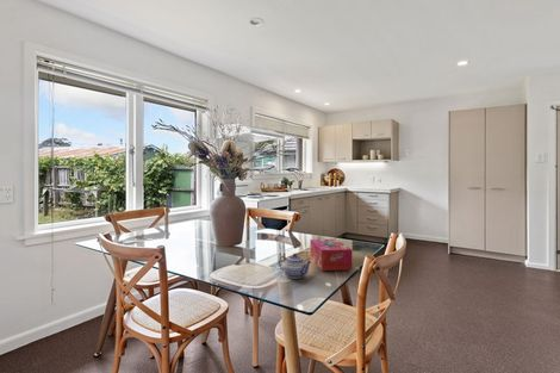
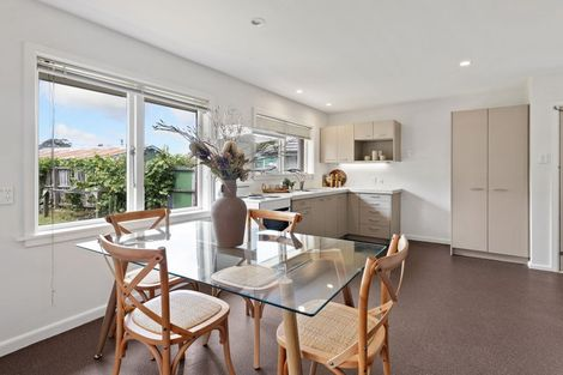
- teapot [278,253,312,280]
- tissue box [309,238,353,272]
